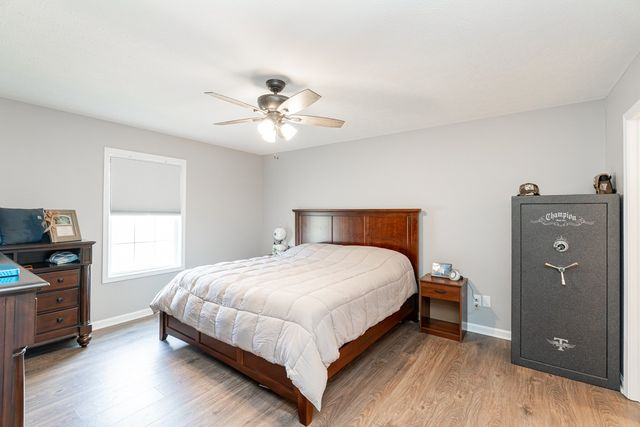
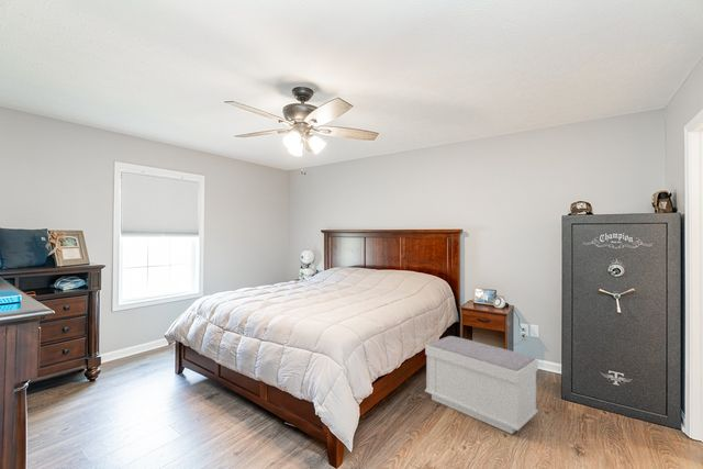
+ bench [424,335,539,435]
